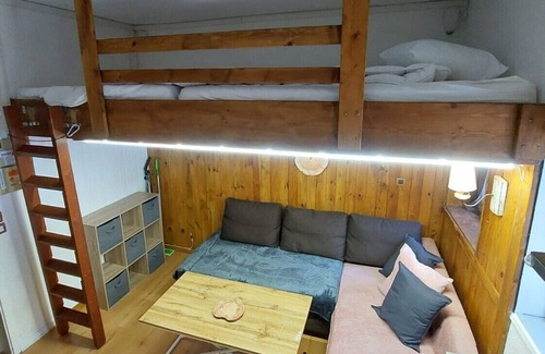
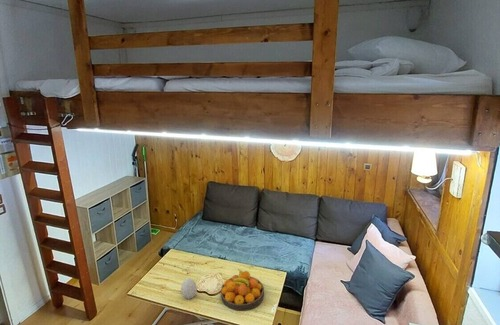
+ fruit bowl [220,268,265,312]
+ decorative egg [180,277,198,300]
